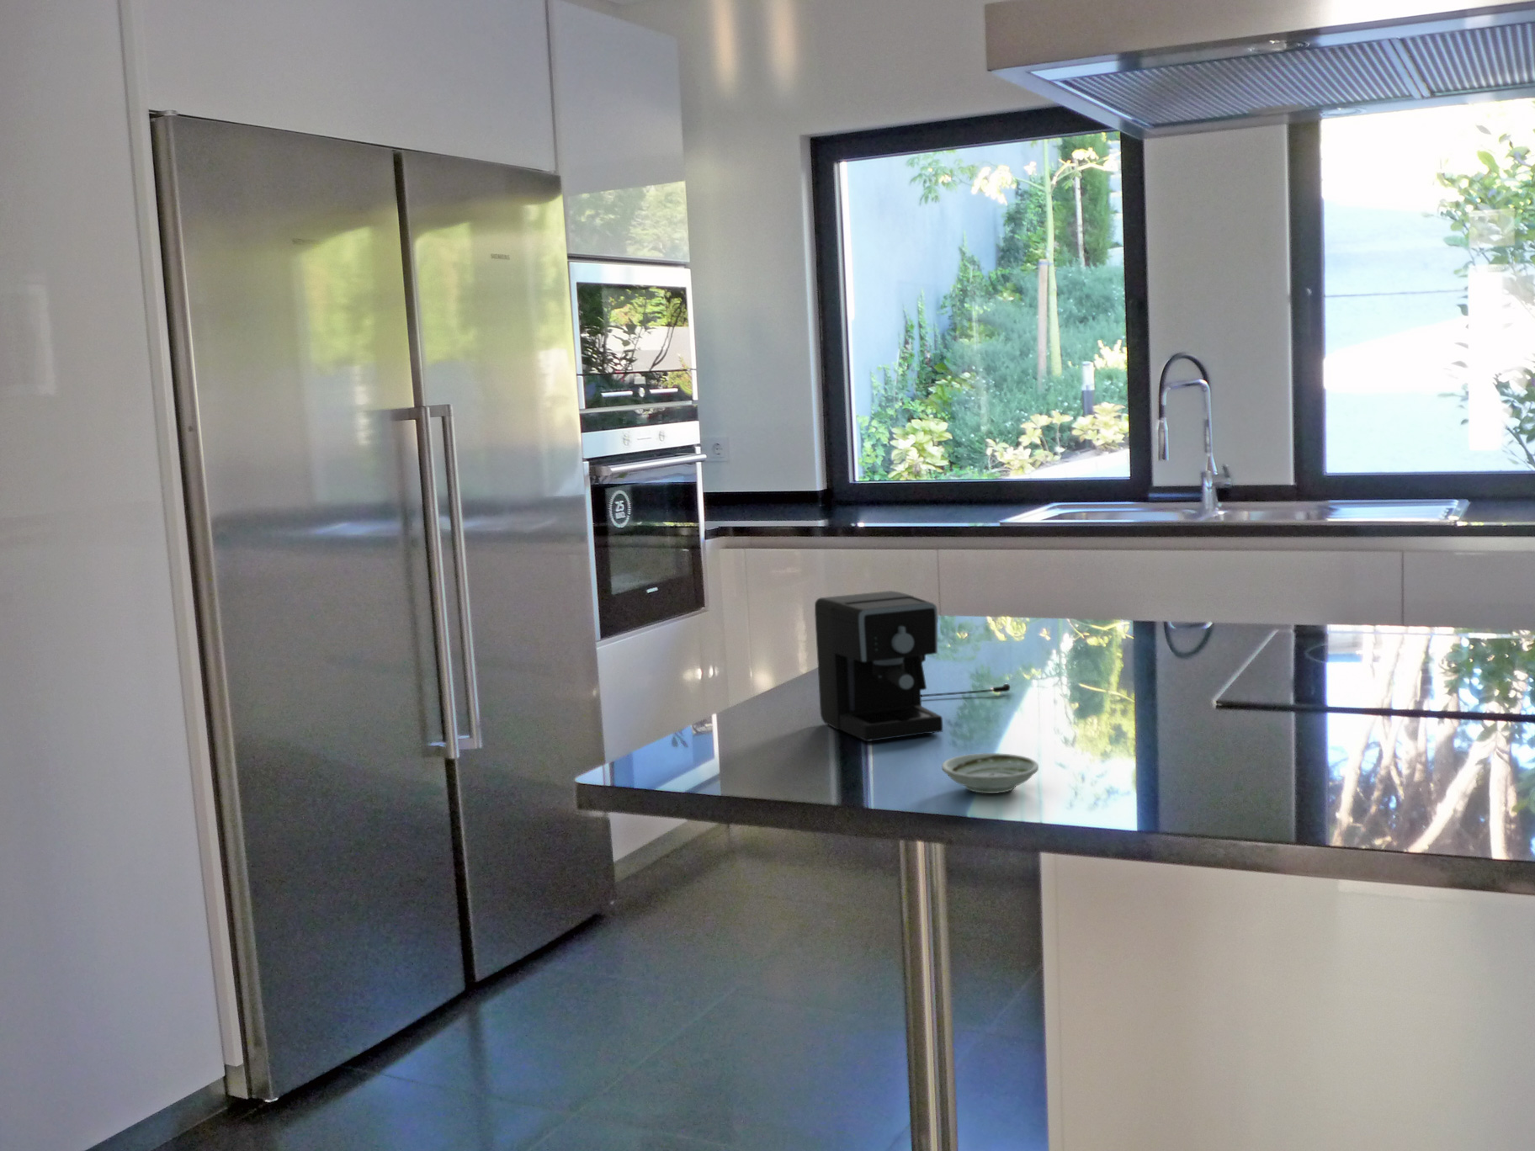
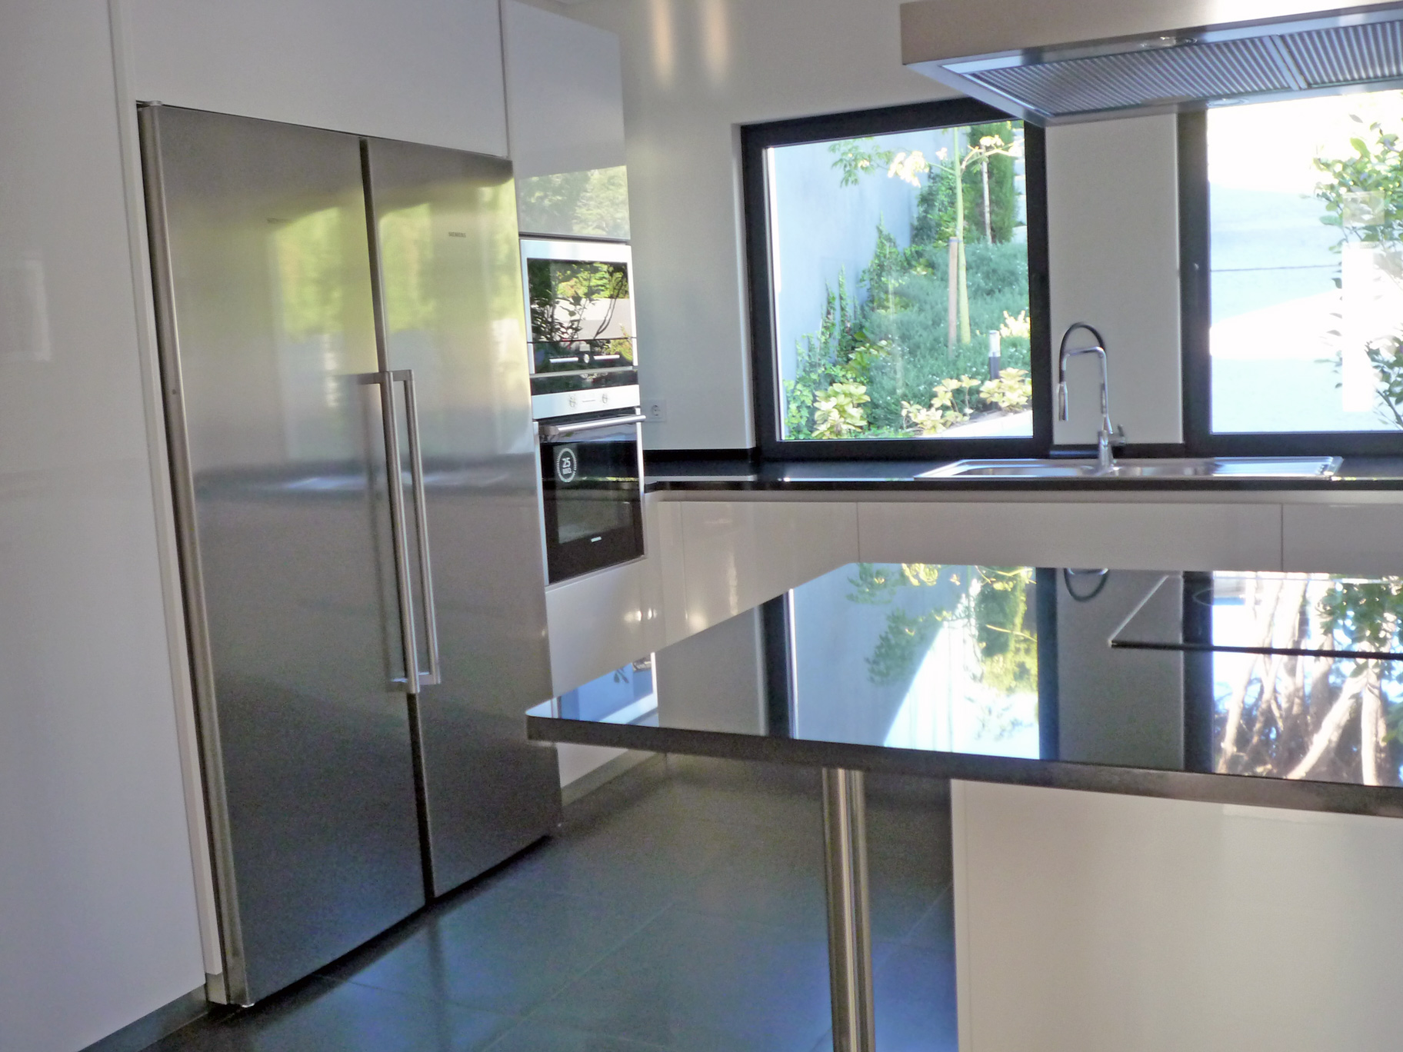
- coffee maker [813,590,1010,742]
- saucer [940,752,1039,794]
